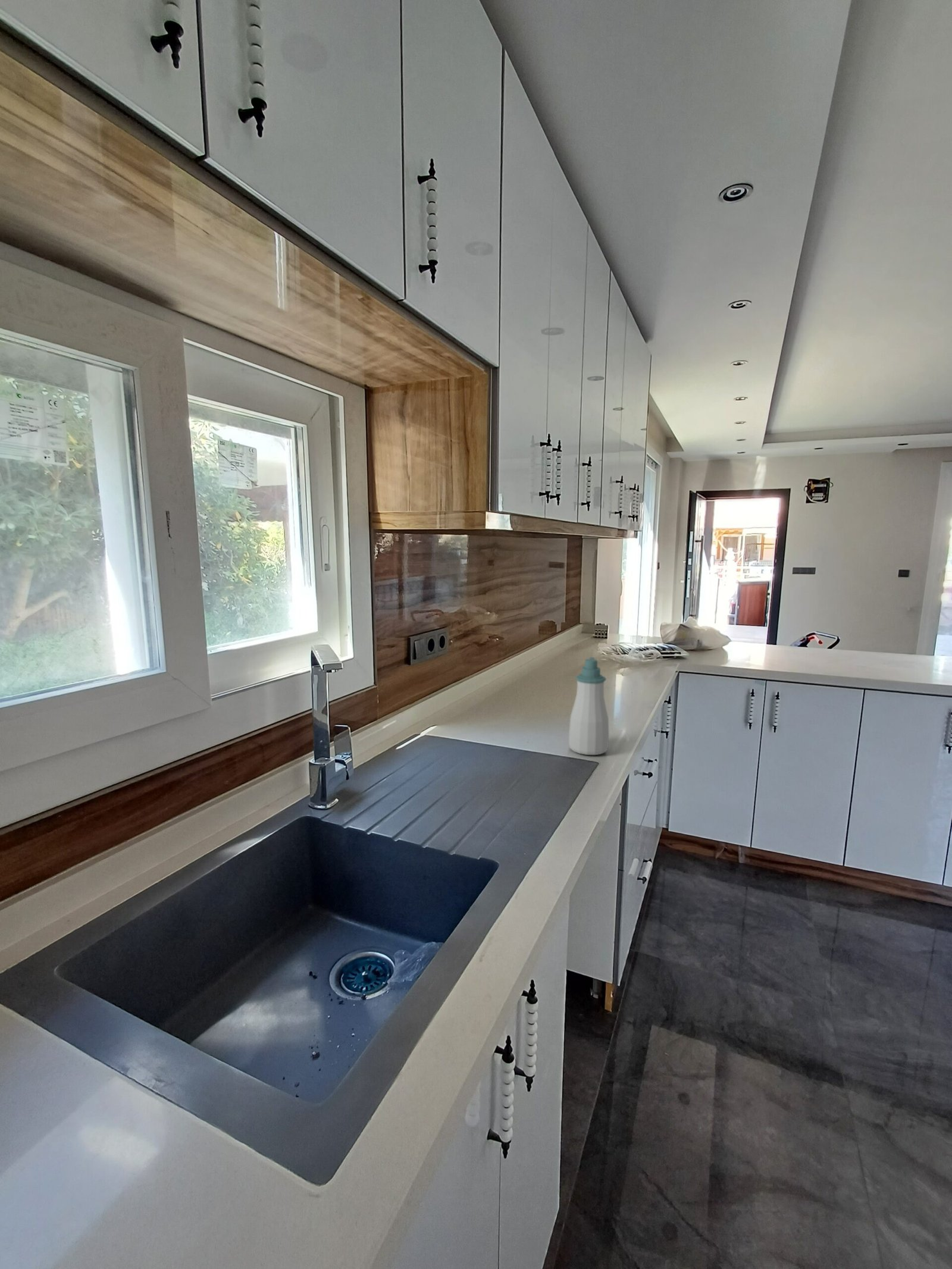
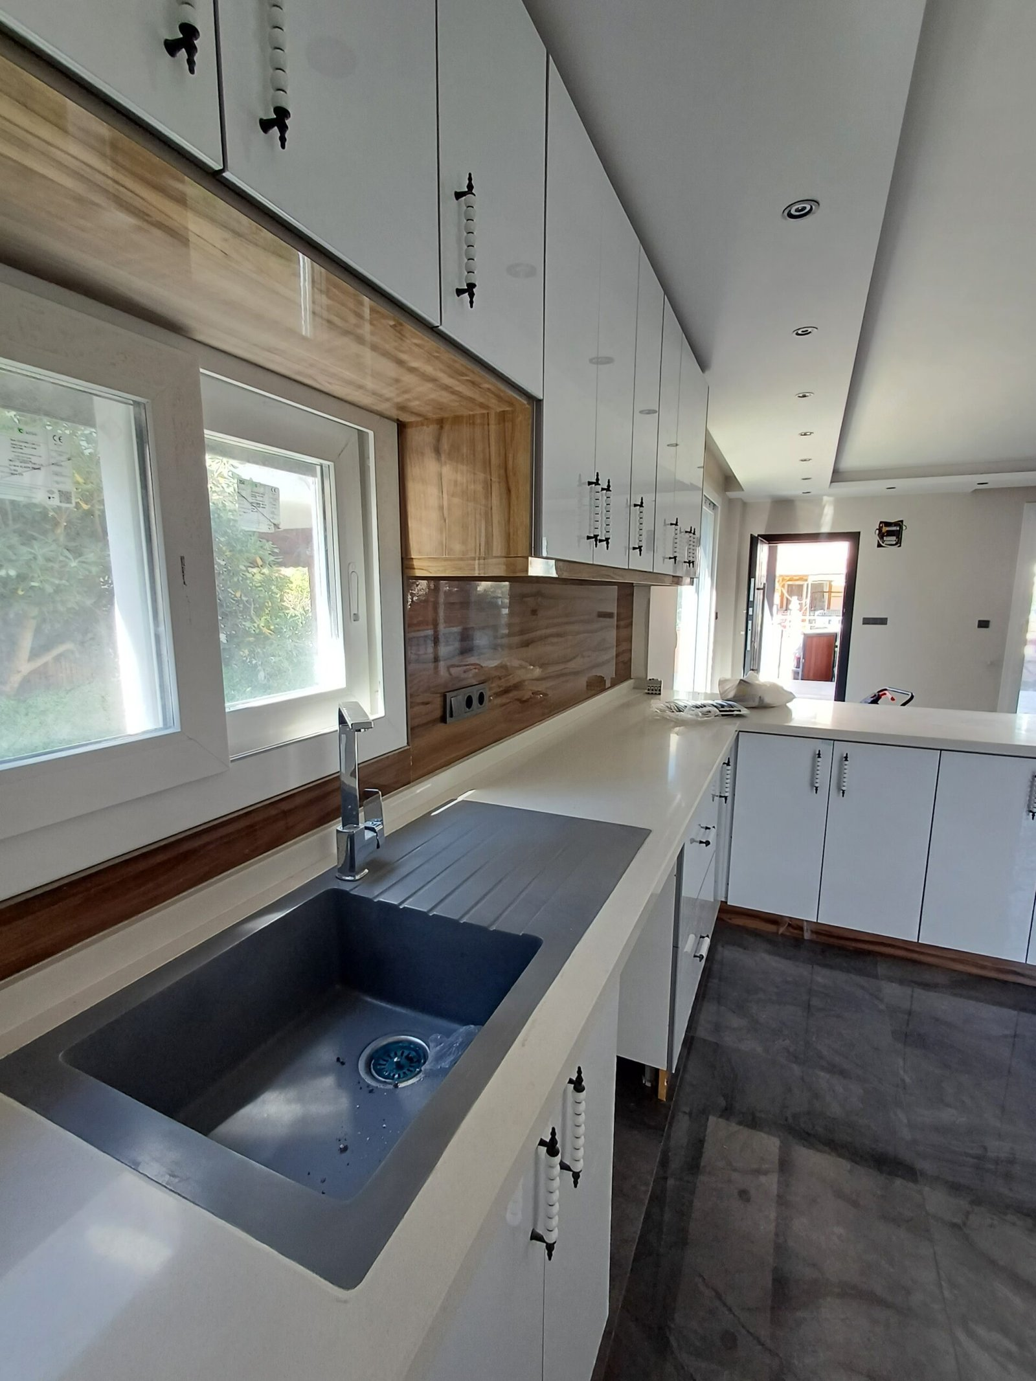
- soap bottle [568,657,609,756]
